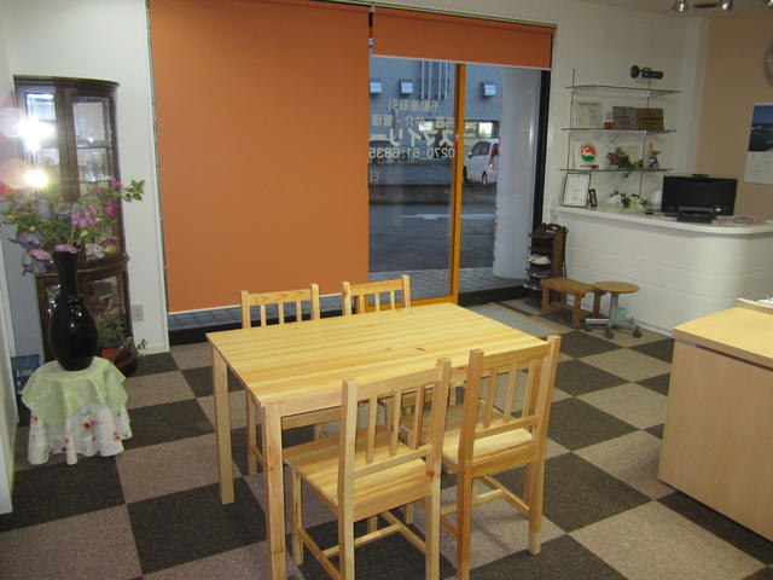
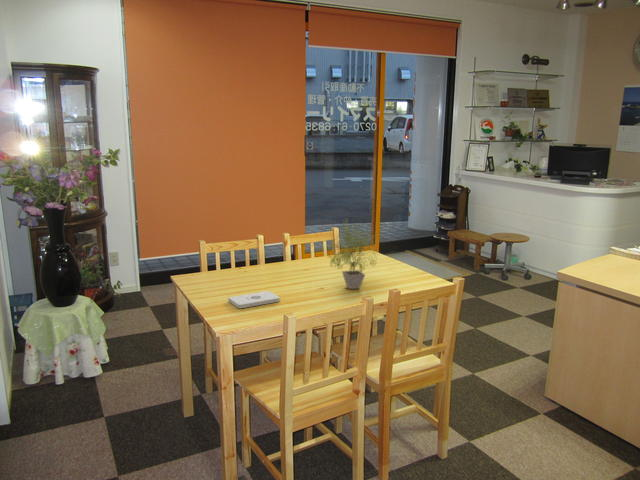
+ potted plant [323,218,381,290]
+ notepad [227,290,281,309]
